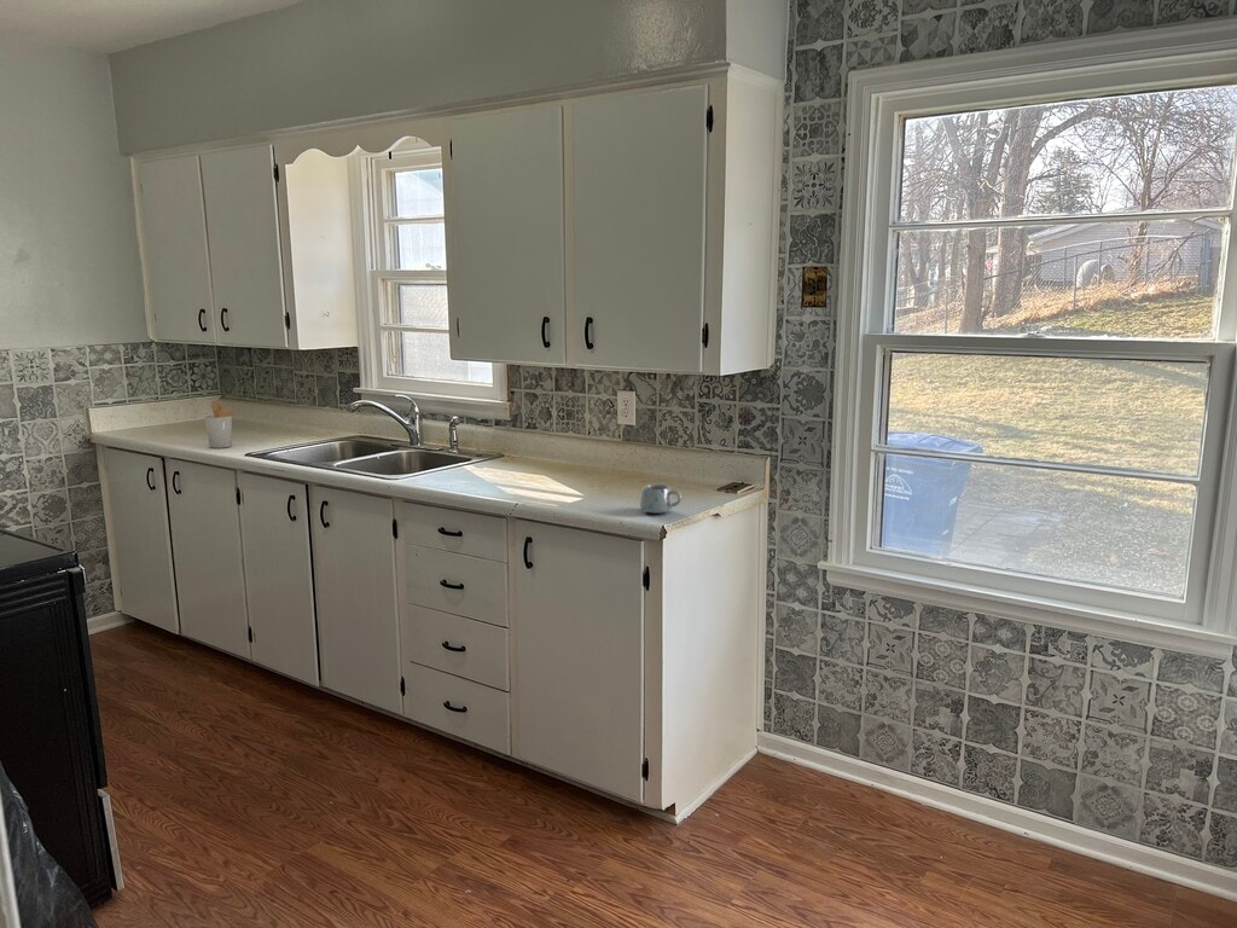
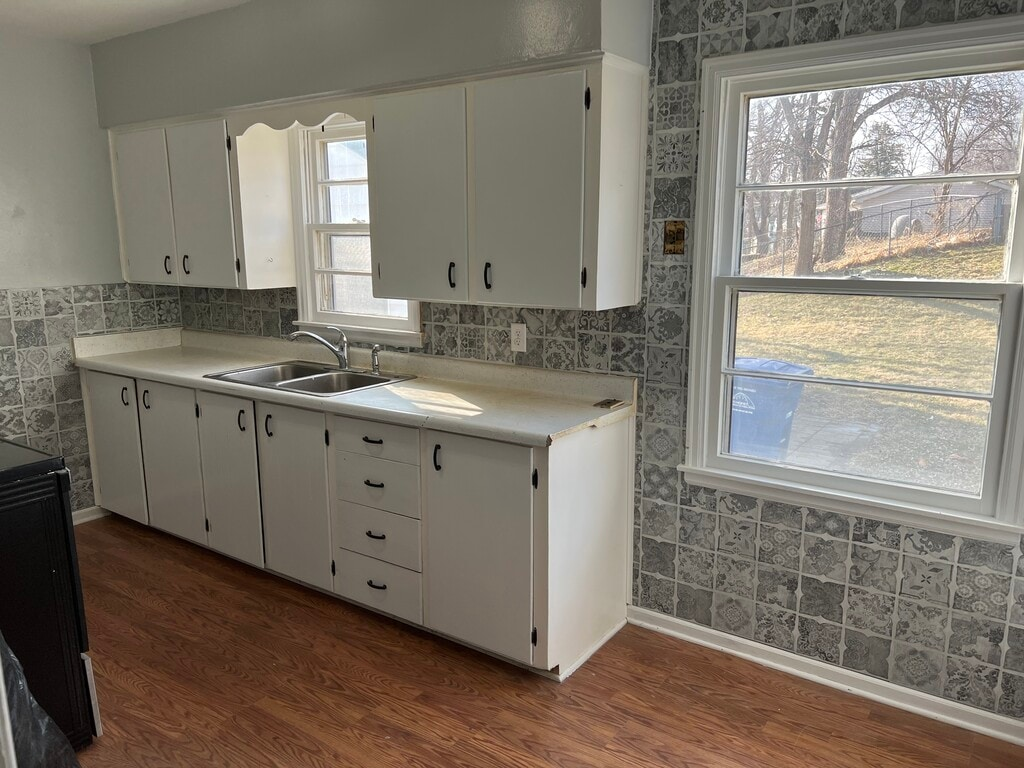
- utensil holder [204,399,244,450]
- mug [639,483,683,515]
